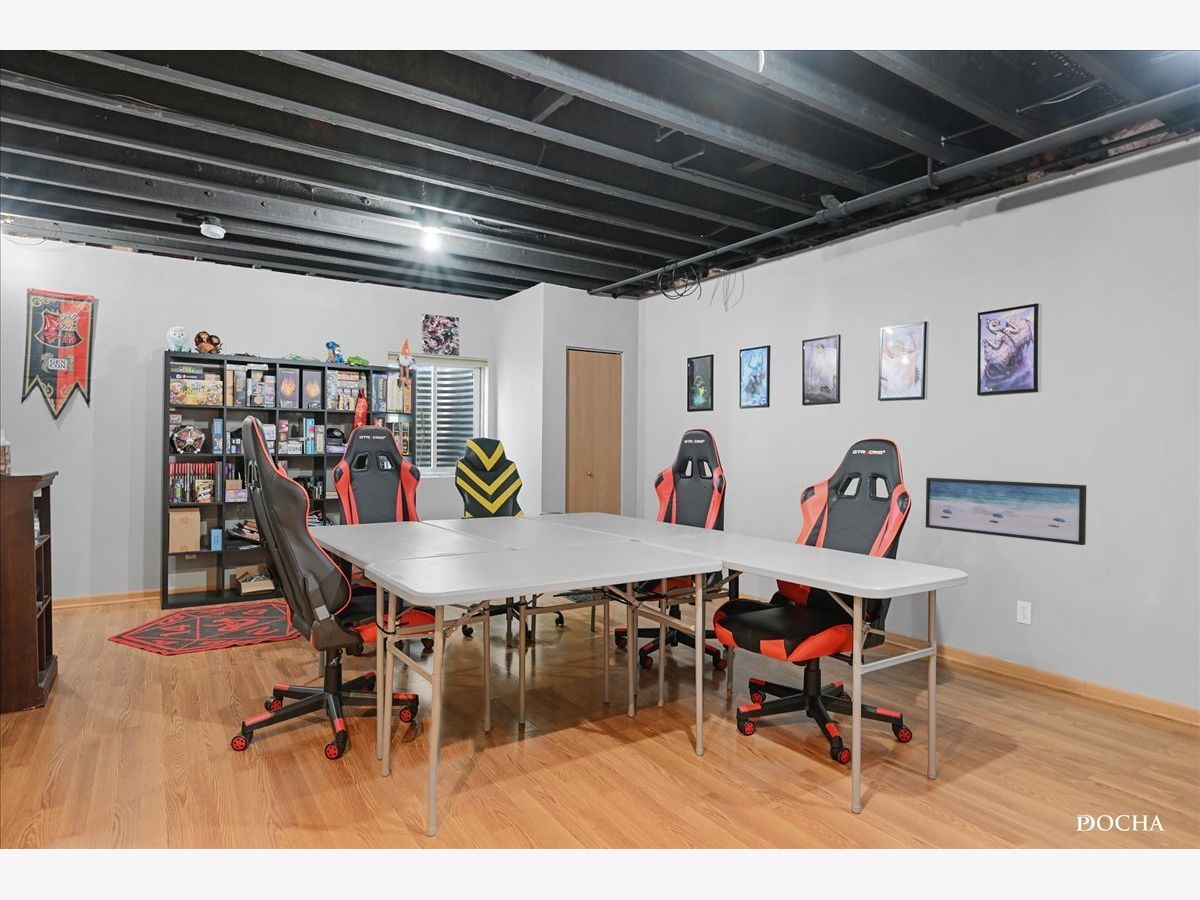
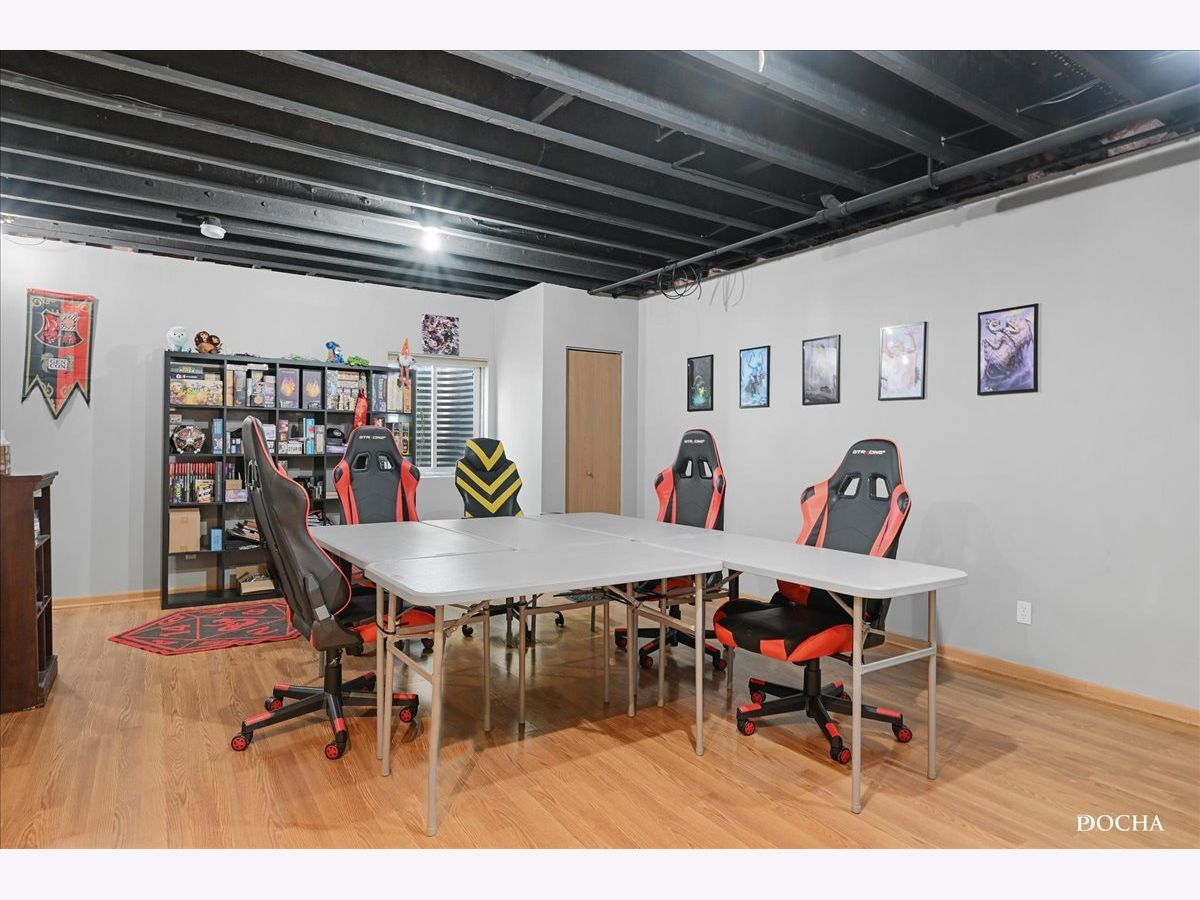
- wall art [925,477,1087,546]
